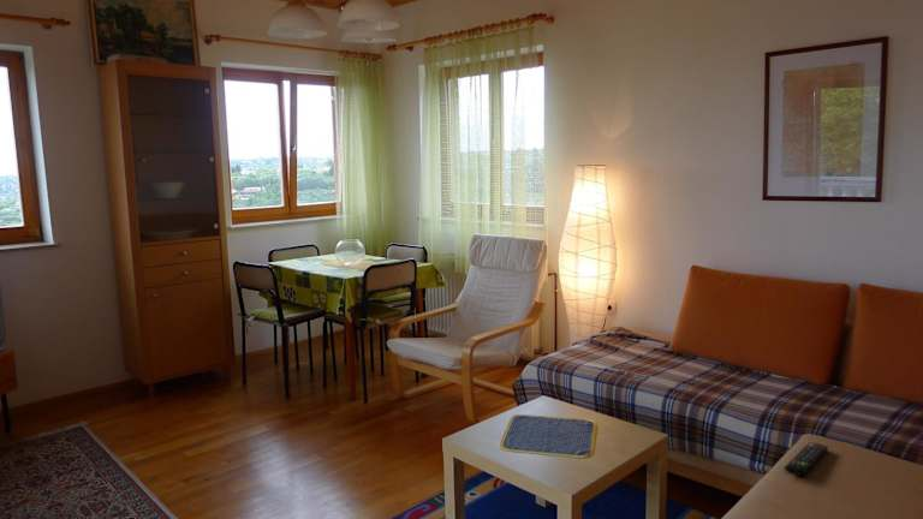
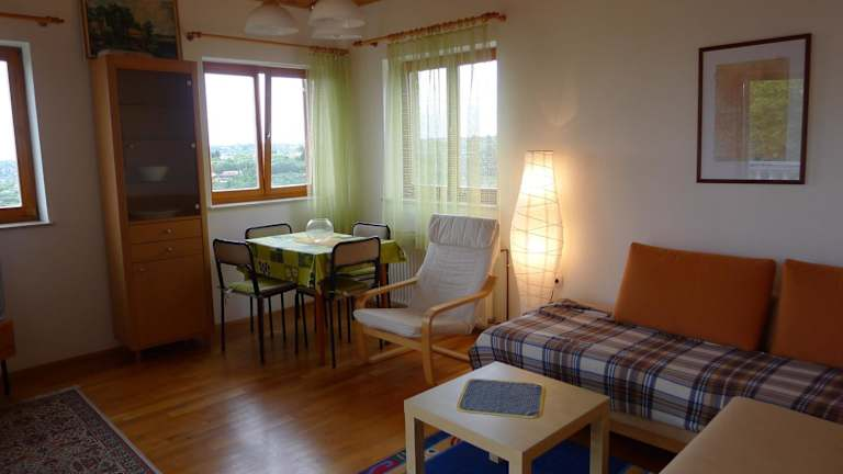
- remote control [784,441,829,476]
